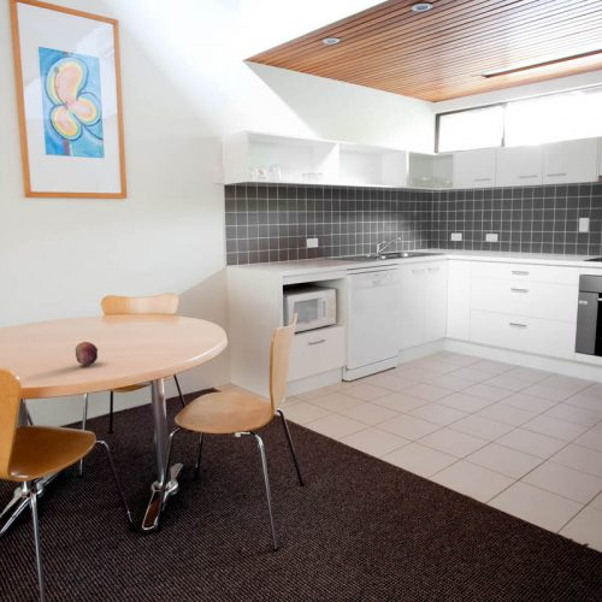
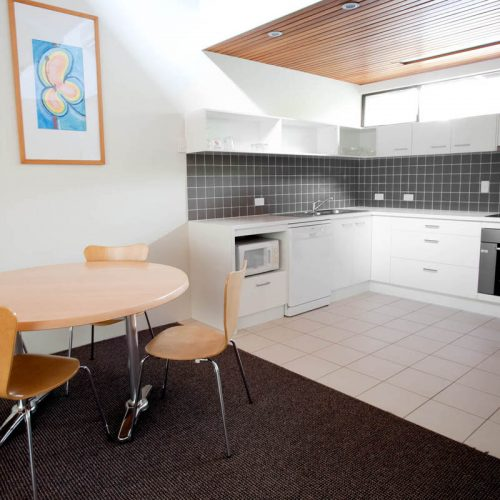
- fruit [75,341,99,366]
